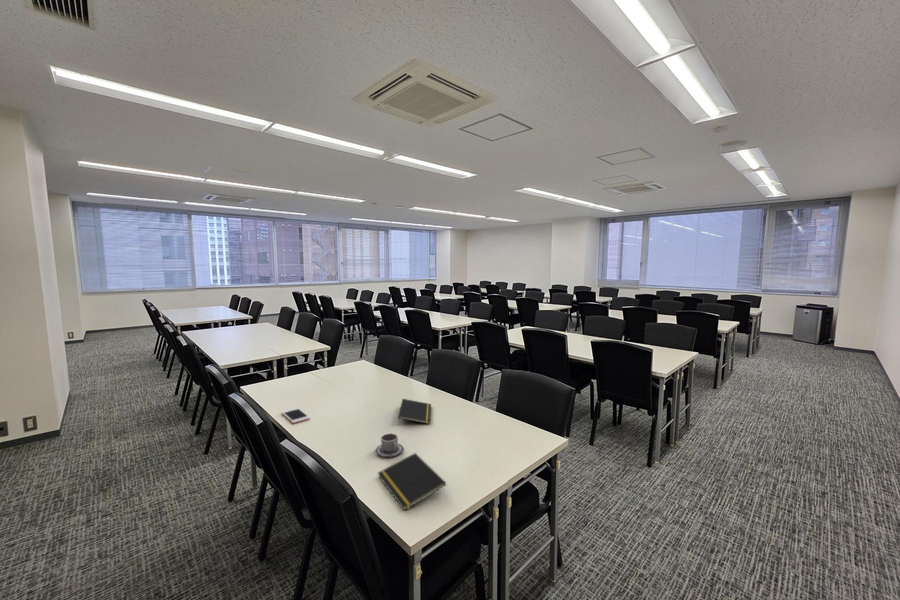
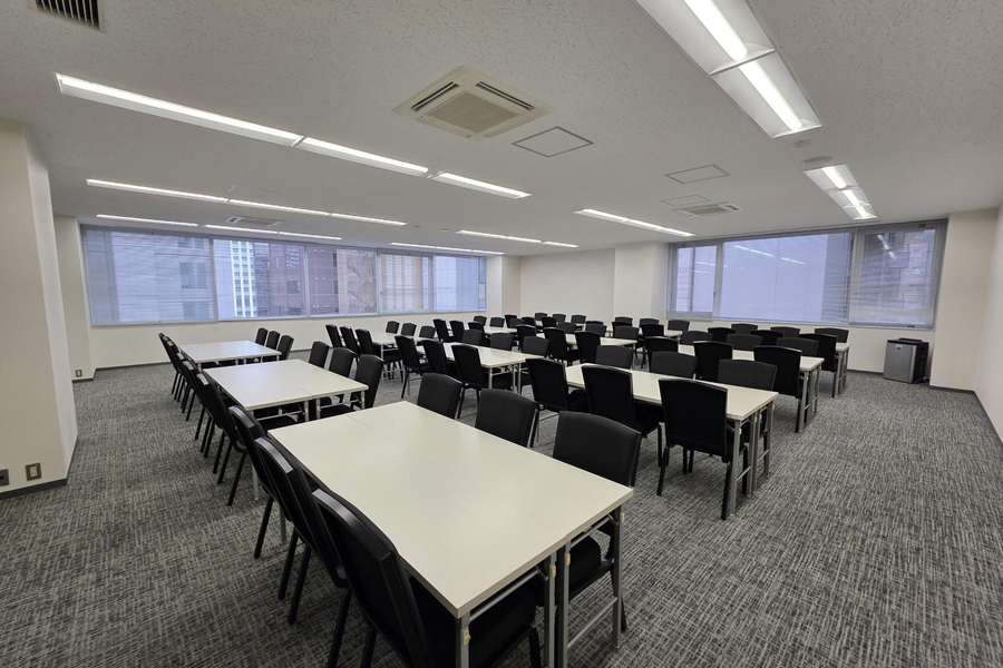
- notepad [377,452,447,512]
- cell phone [281,406,311,424]
- cup [374,432,404,458]
- notepad [397,398,432,426]
